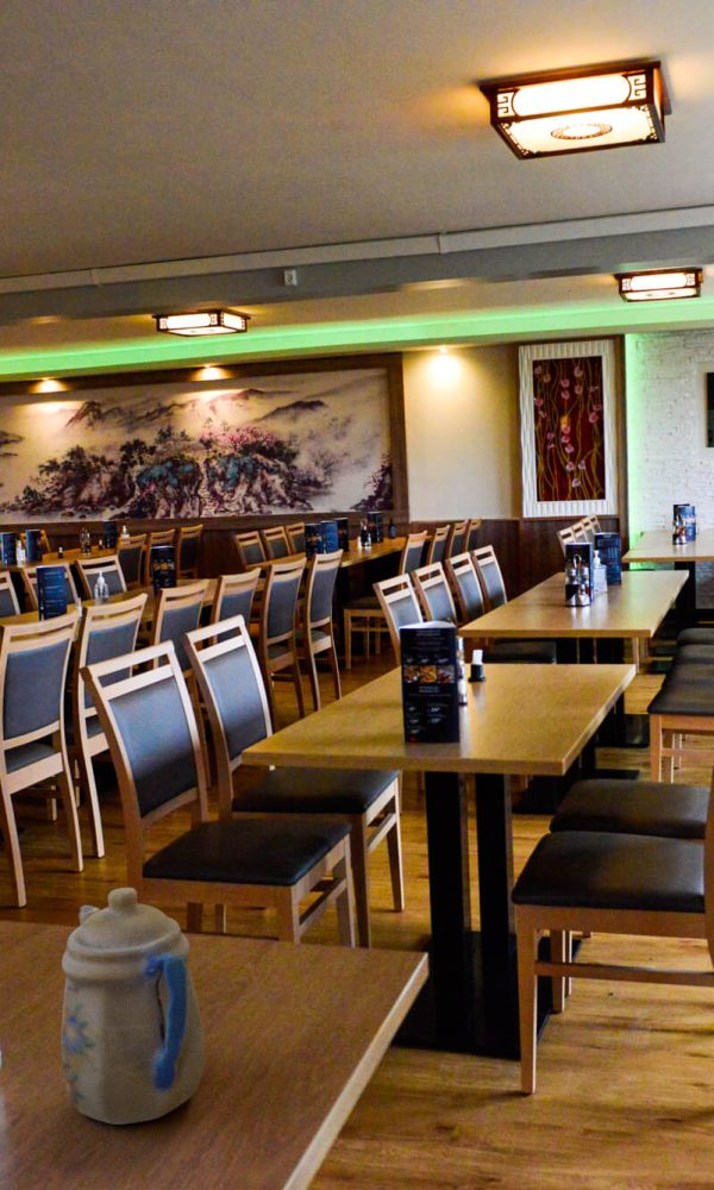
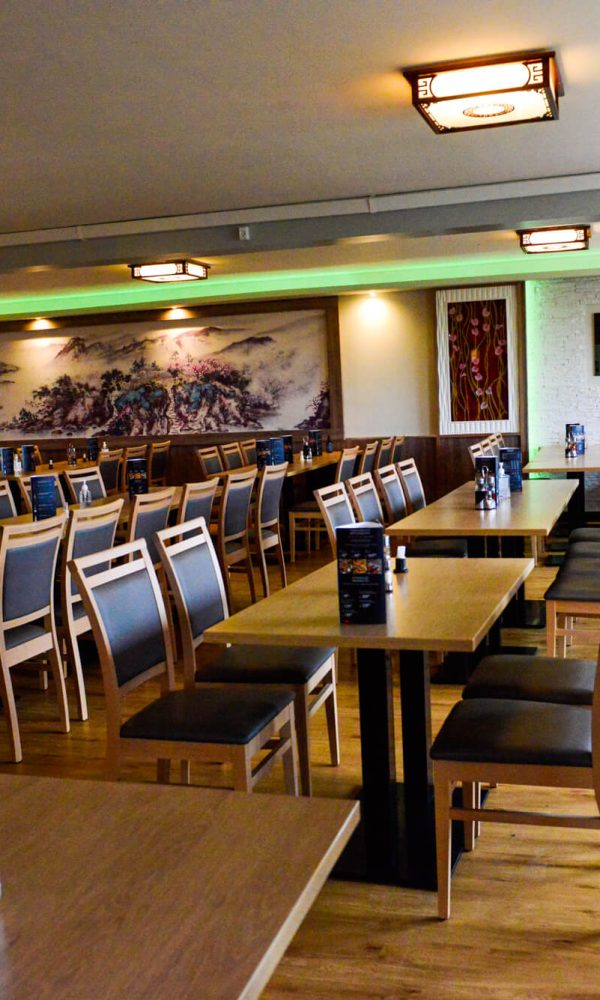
- teapot [60,887,206,1126]
